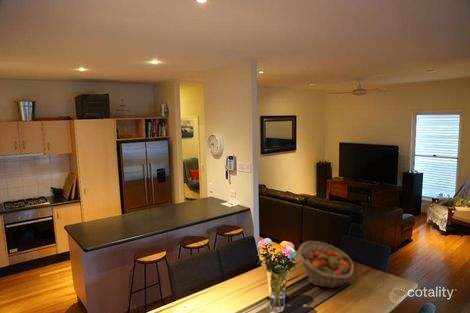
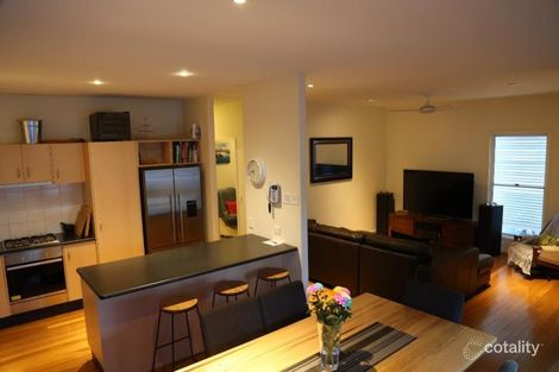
- fruit basket [297,240,355,289]
